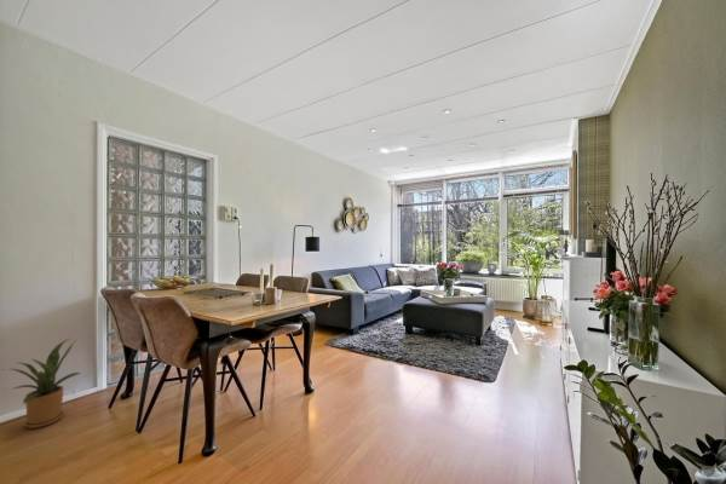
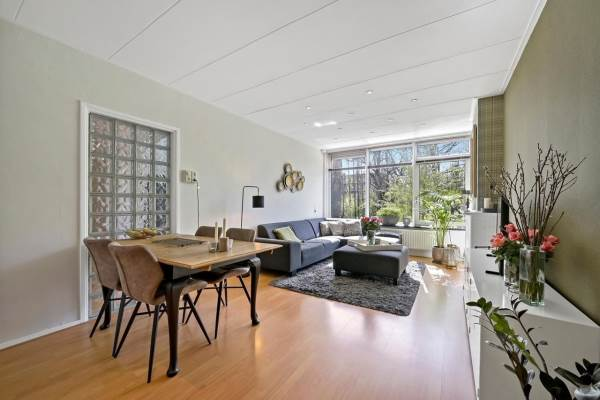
- house plant [0,336,82,430]
